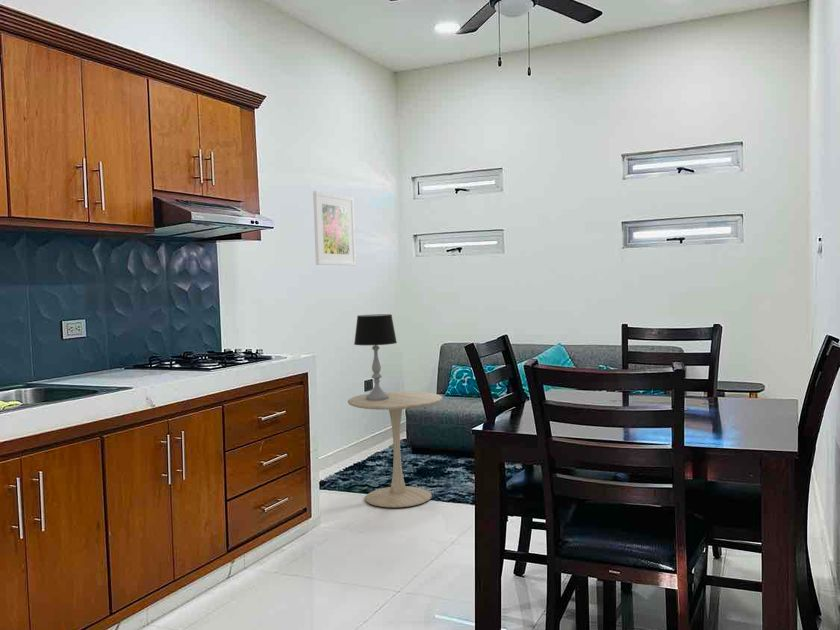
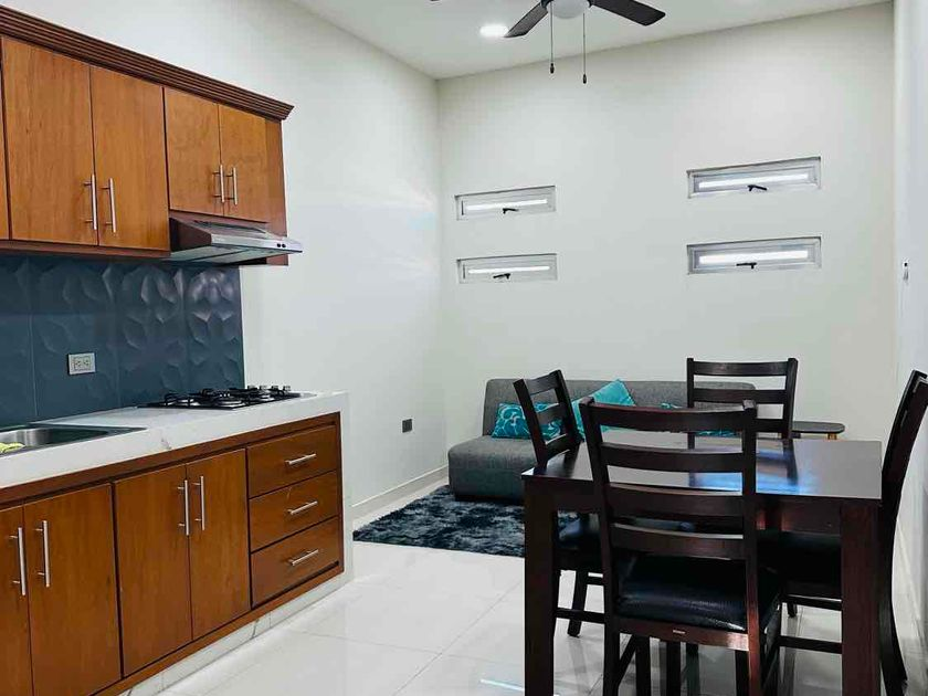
- side table [347,390,443,509]
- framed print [312,190,357,266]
- table lamp [353,313,398,400]
